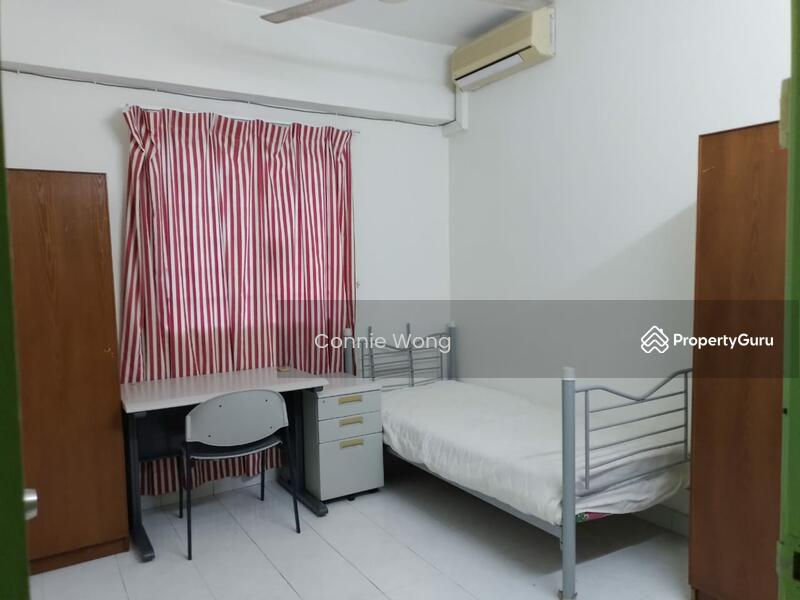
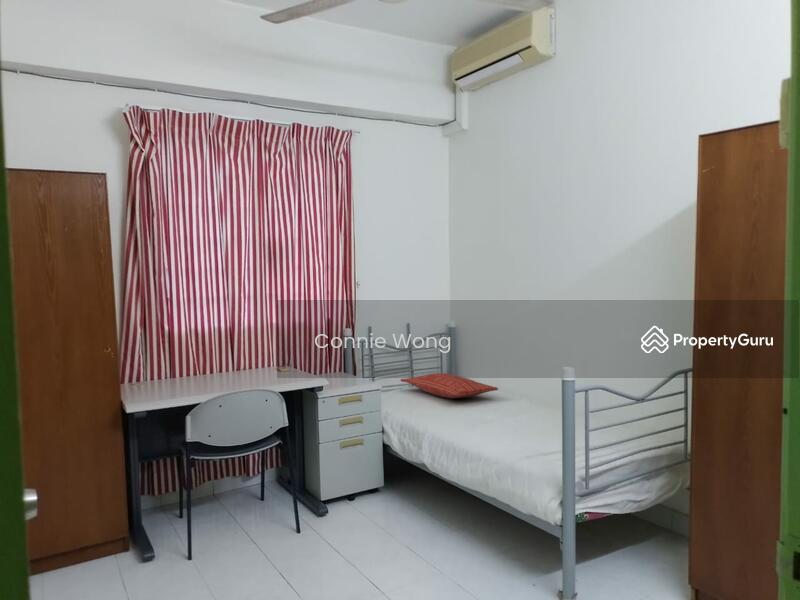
+ pillow [400,372,499,399]
